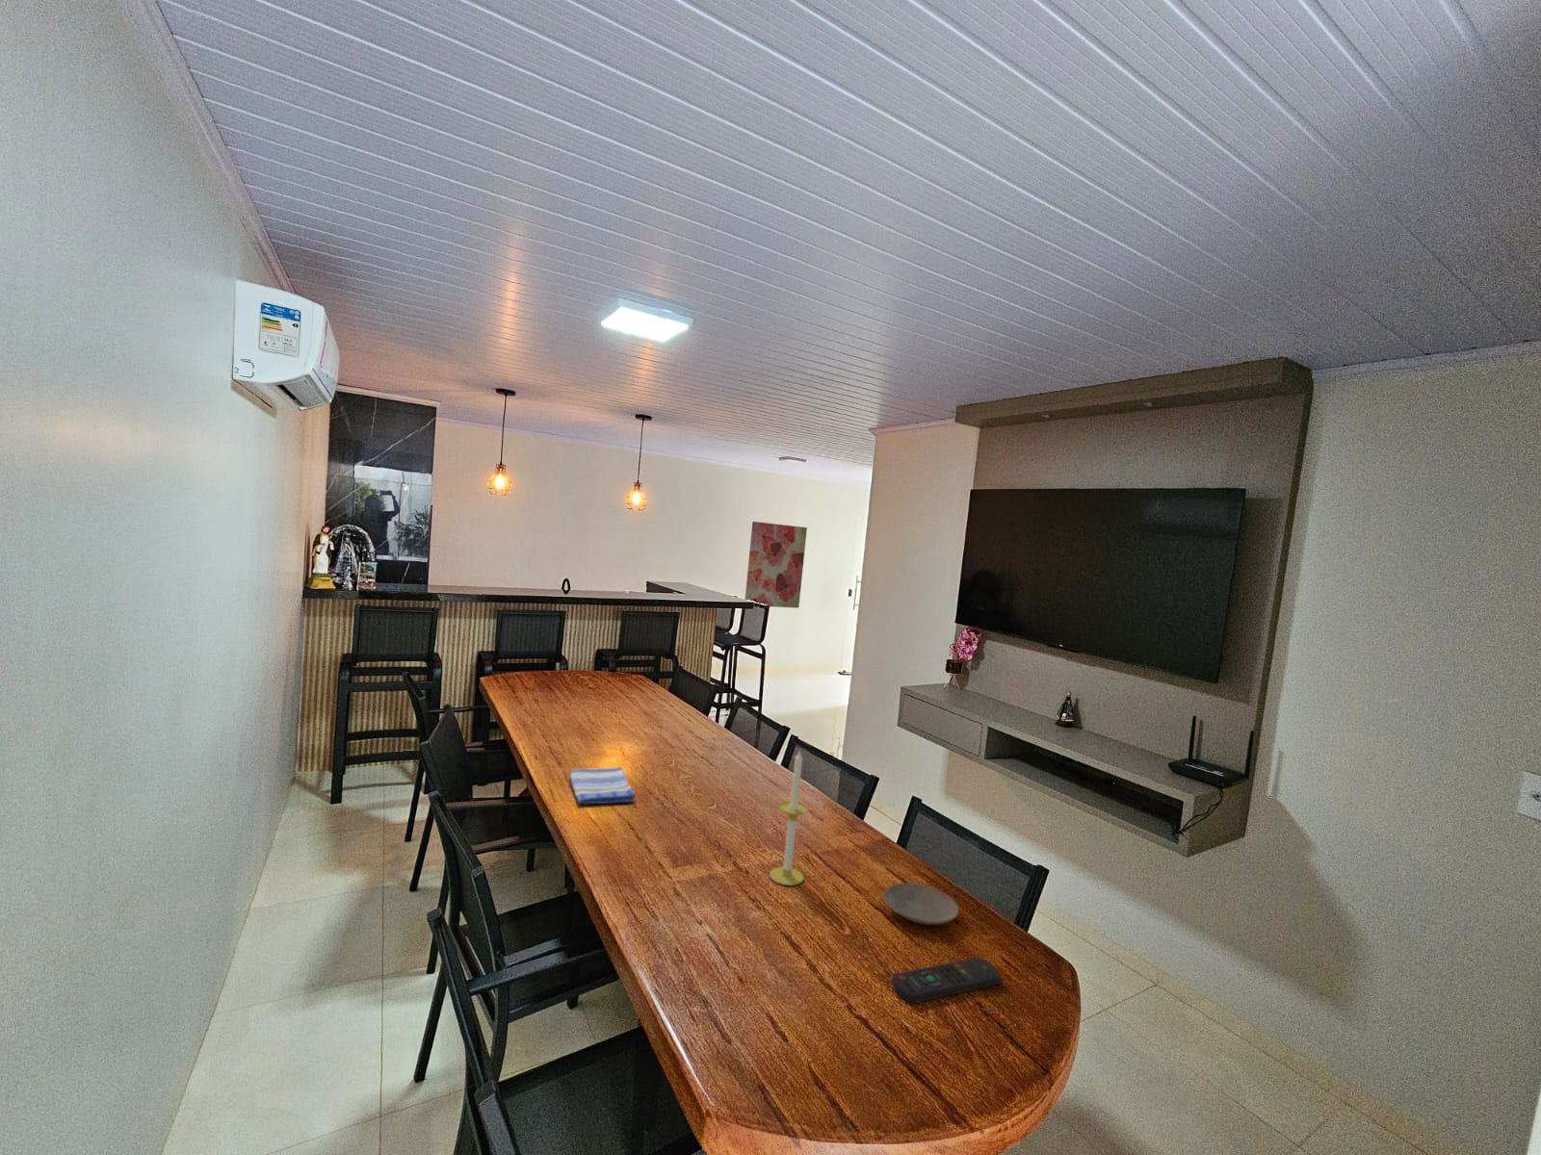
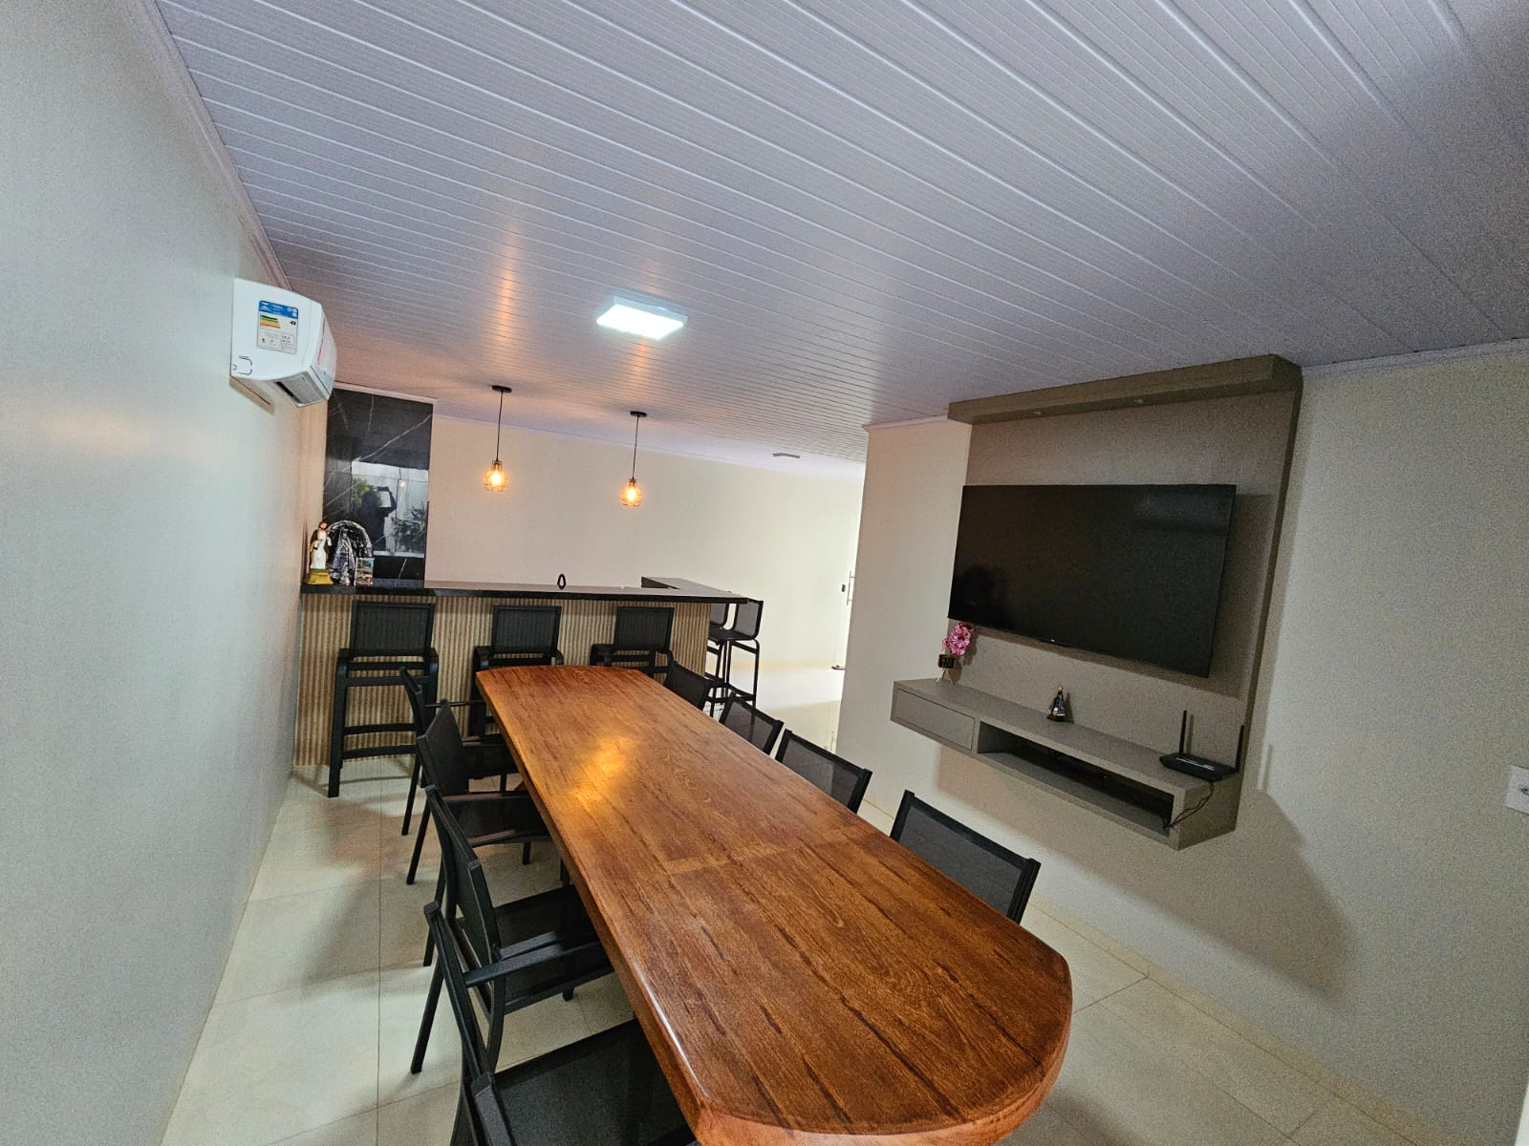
- plate [883,882,960,926]
- wall art [745,520,808,609]
- dish towel [569,766,637,804]
- candle [768,747,809,887]
- remote control [892,957,1001,1005]
